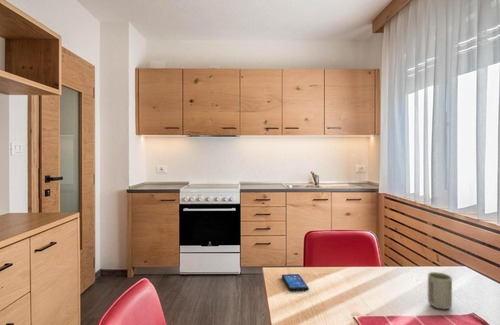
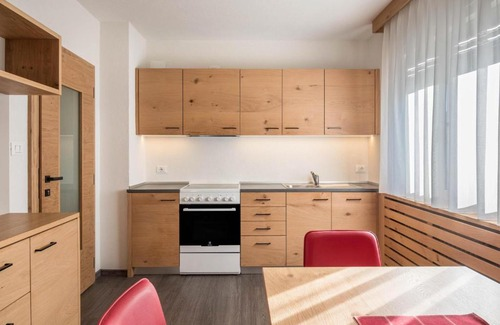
- smartphone [281,273,310,292]
- cup [427,271,453,310]
